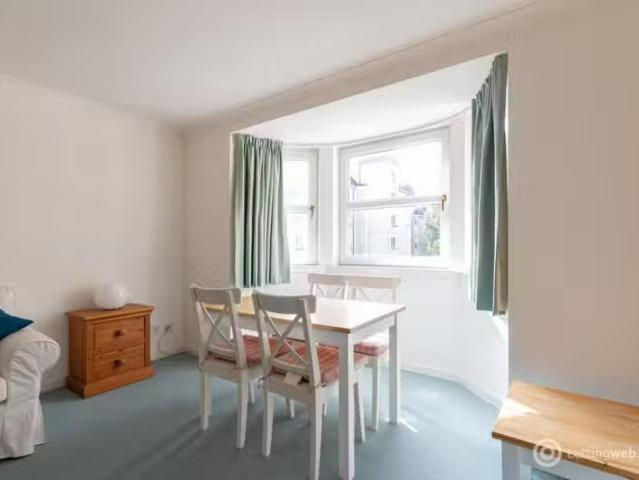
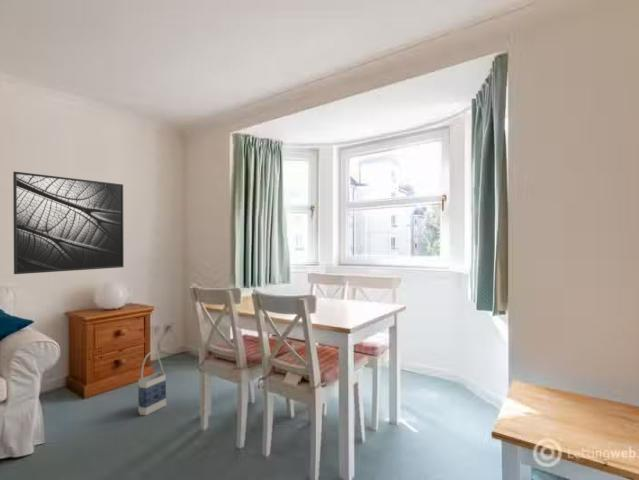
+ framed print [12,171,125,275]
+ bag [137,351,167,416]
